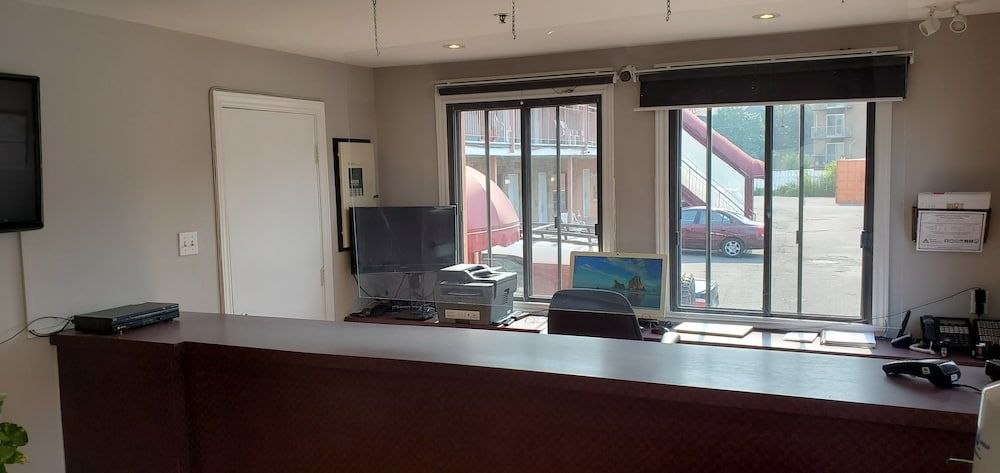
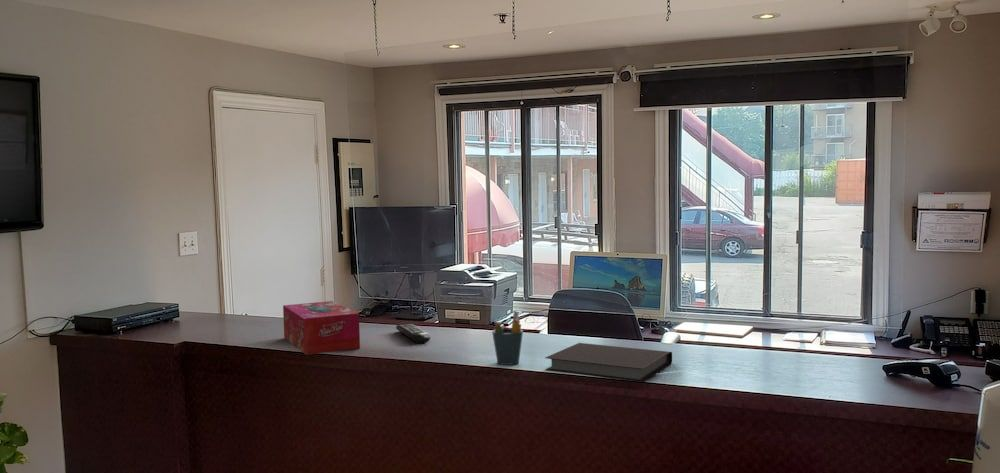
+ pen holder [491,310,524,366]
+ remote control [395,323,431,344]
+ tissue box [282,300,361,356]
+ notebook [544,342,673,383]
